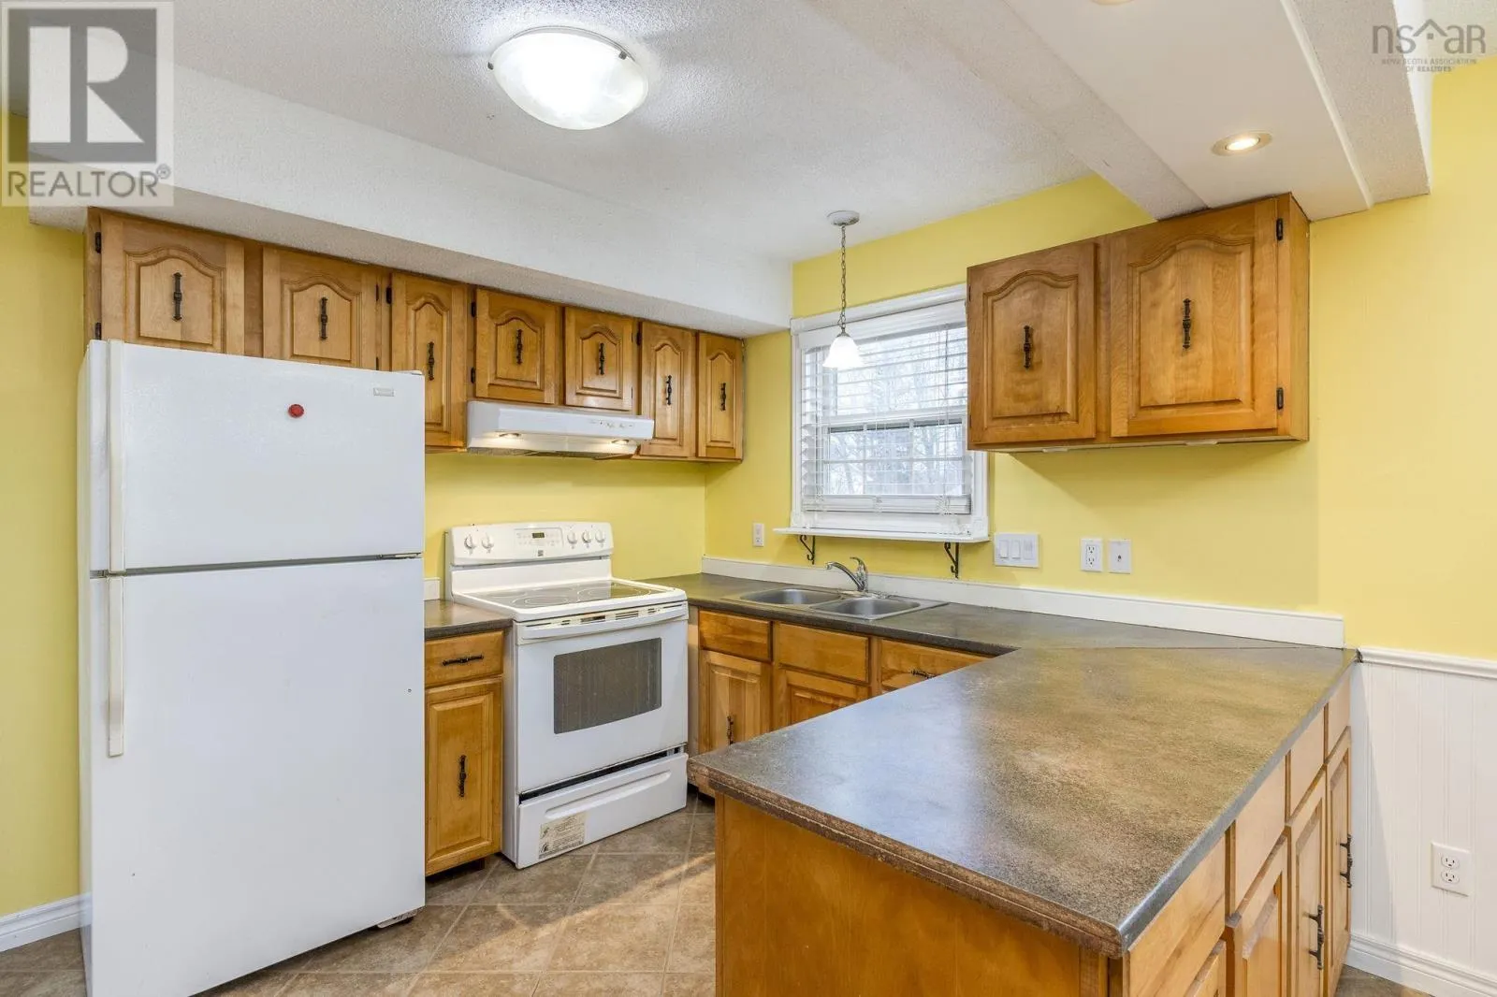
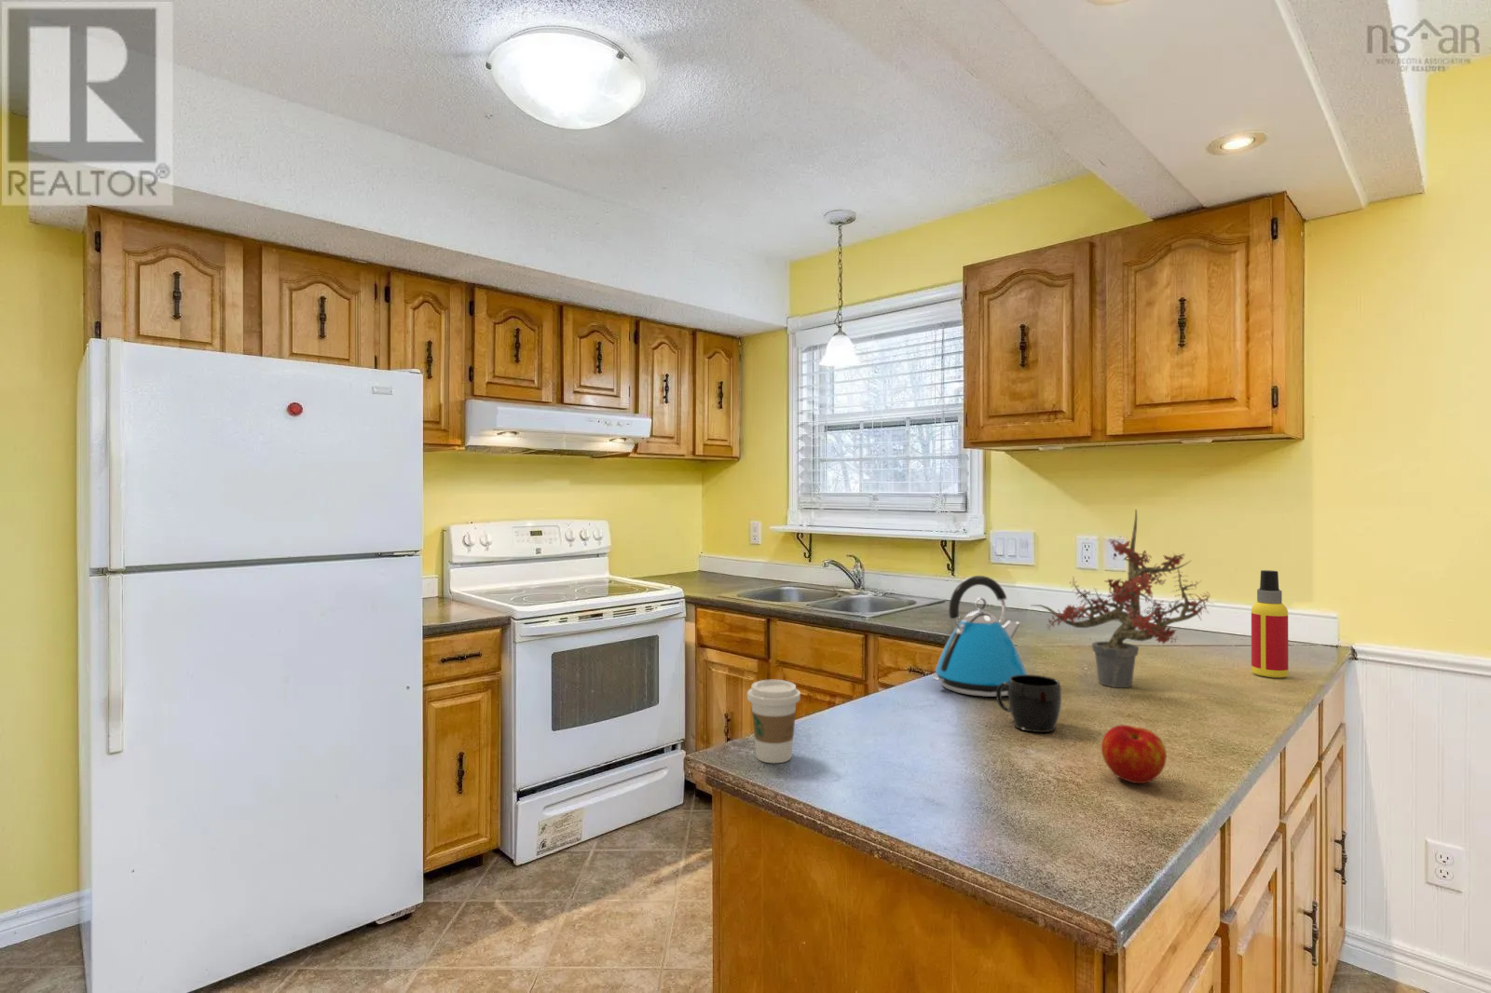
+ potted plant [1030,509,1215,688]
+ mug [995,674,1062,733]
+ spray bottle [1250,570,1289,679]
+ kettle [932,575,1028,698]
+ coffee cup [746,679,801,764]
+ apple [1101,724,1167,785]
